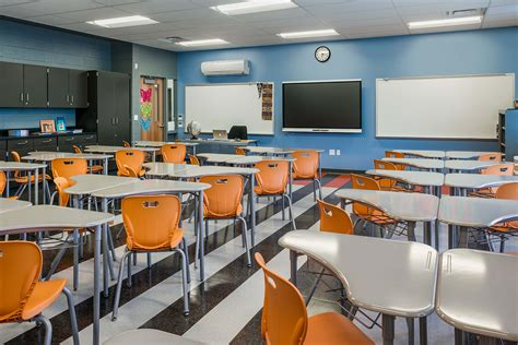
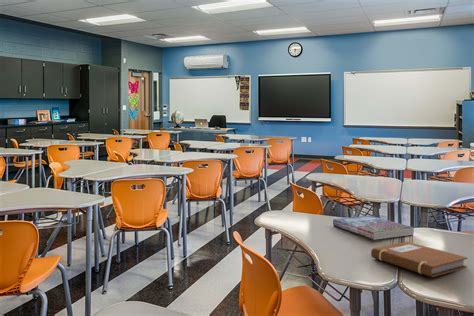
+ notebook [370,240,468,278]
+ book [332,215,415,241]
